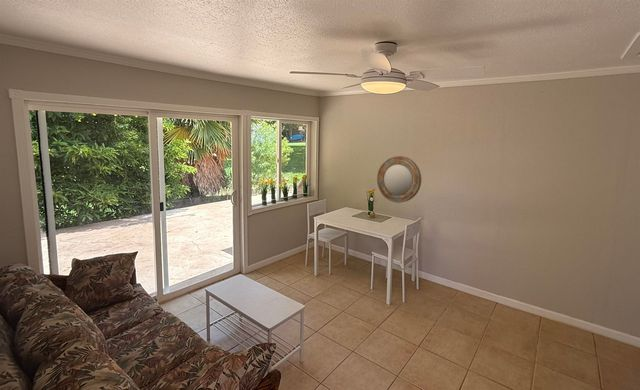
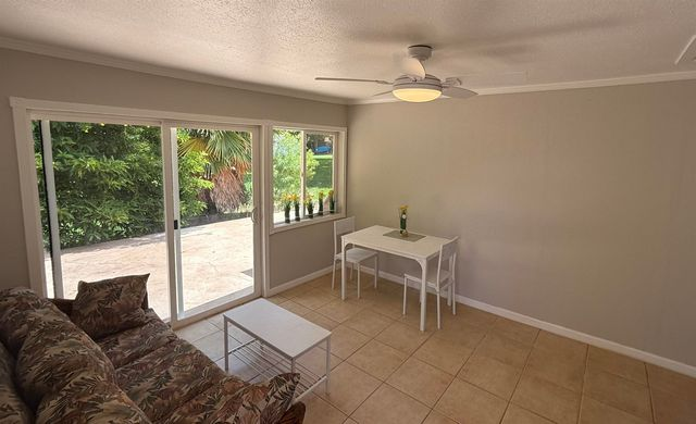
- home mirror [376,155,422,204]
